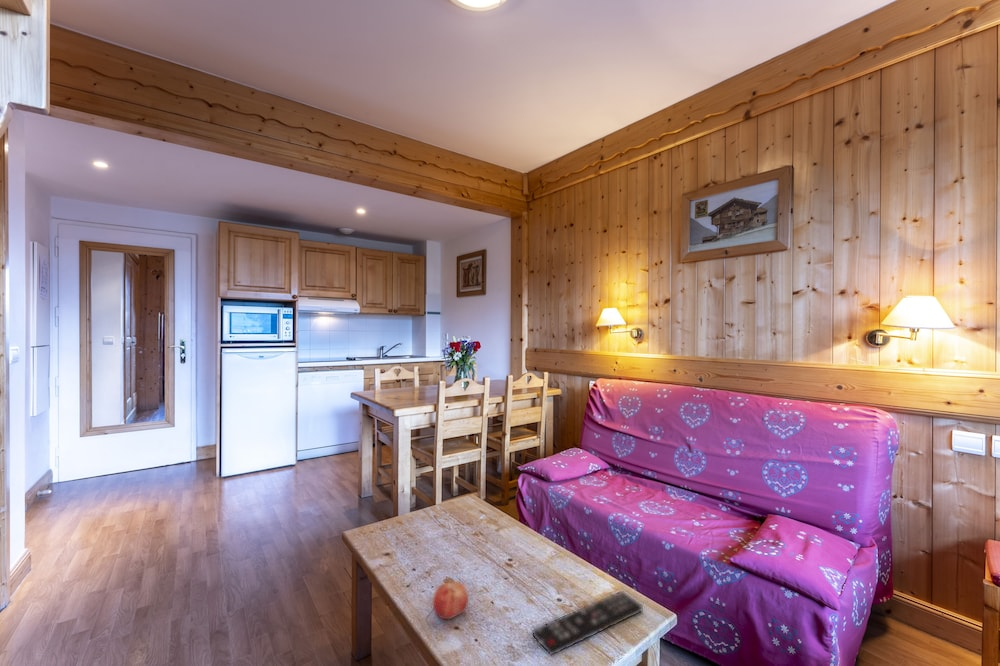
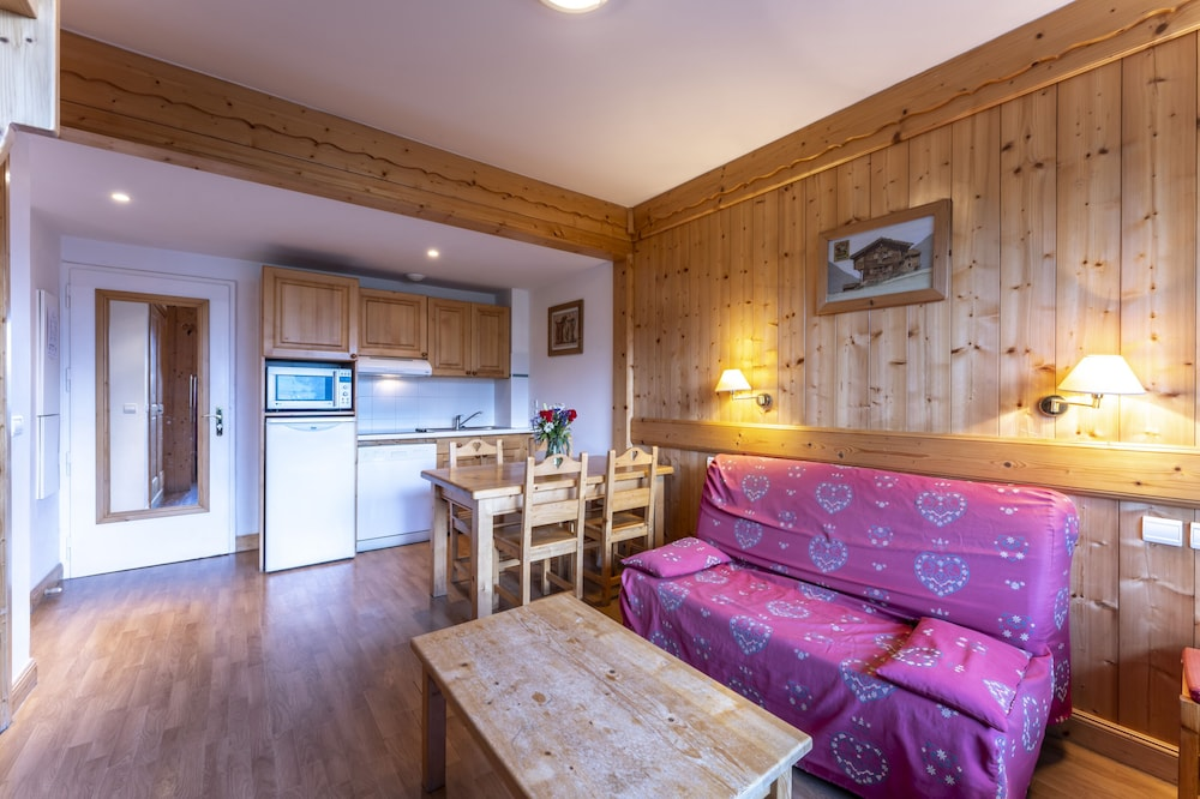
- remote control [532,590,644,656]
- fruit [432,581,469,620]
